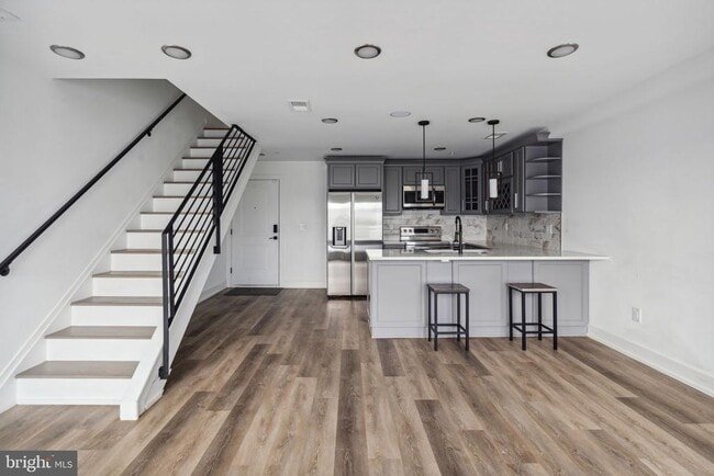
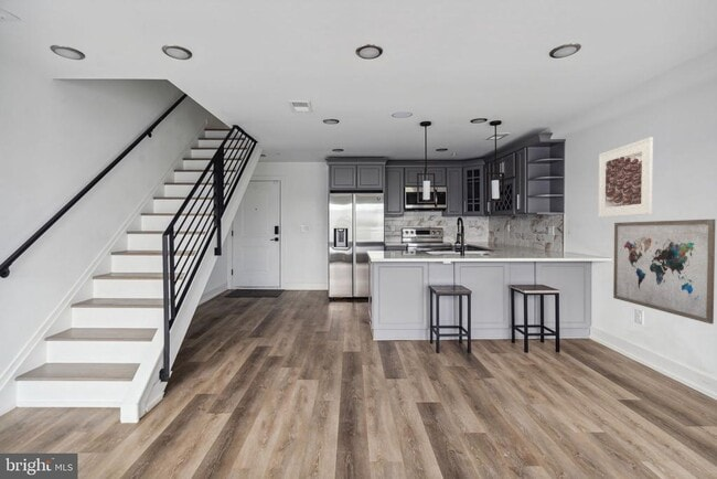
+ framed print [597,136,654,219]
+ wall art [612,219,716,324]
